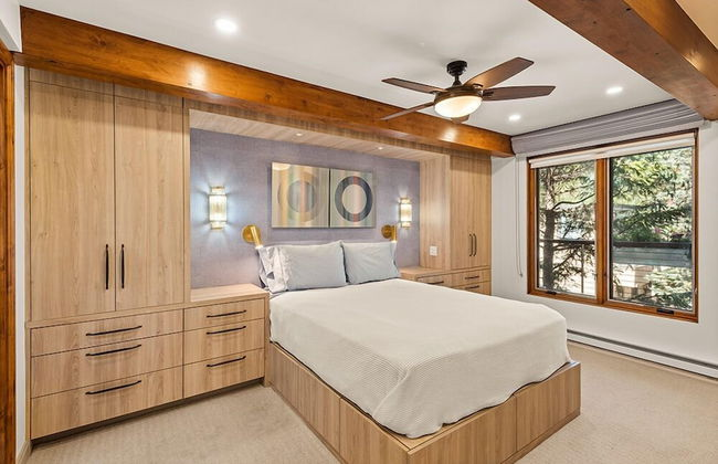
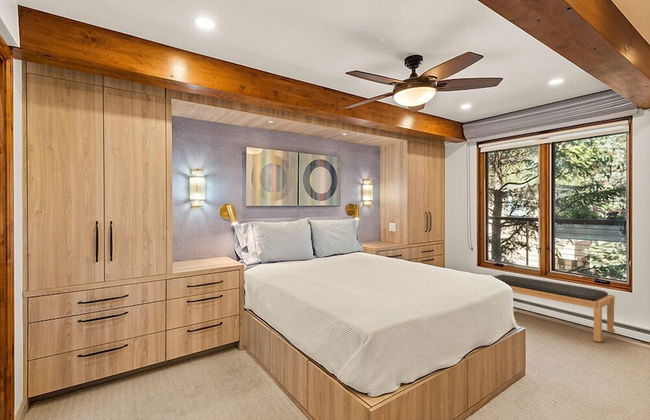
+ bench [492,274,616,343]
